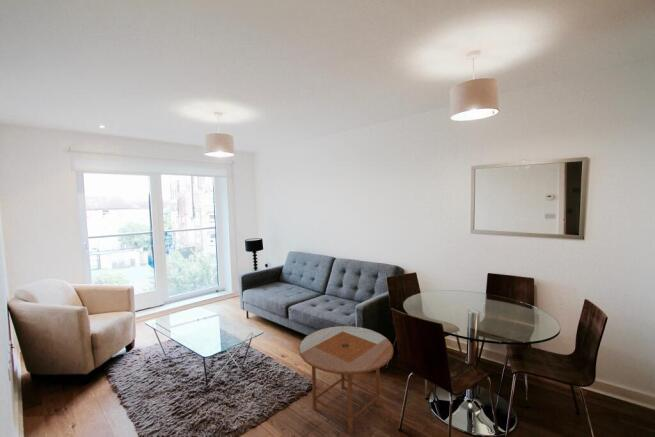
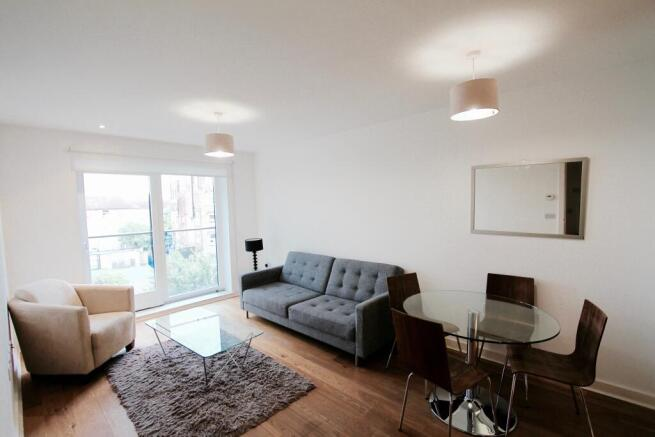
- side table [298,325,395,434]
